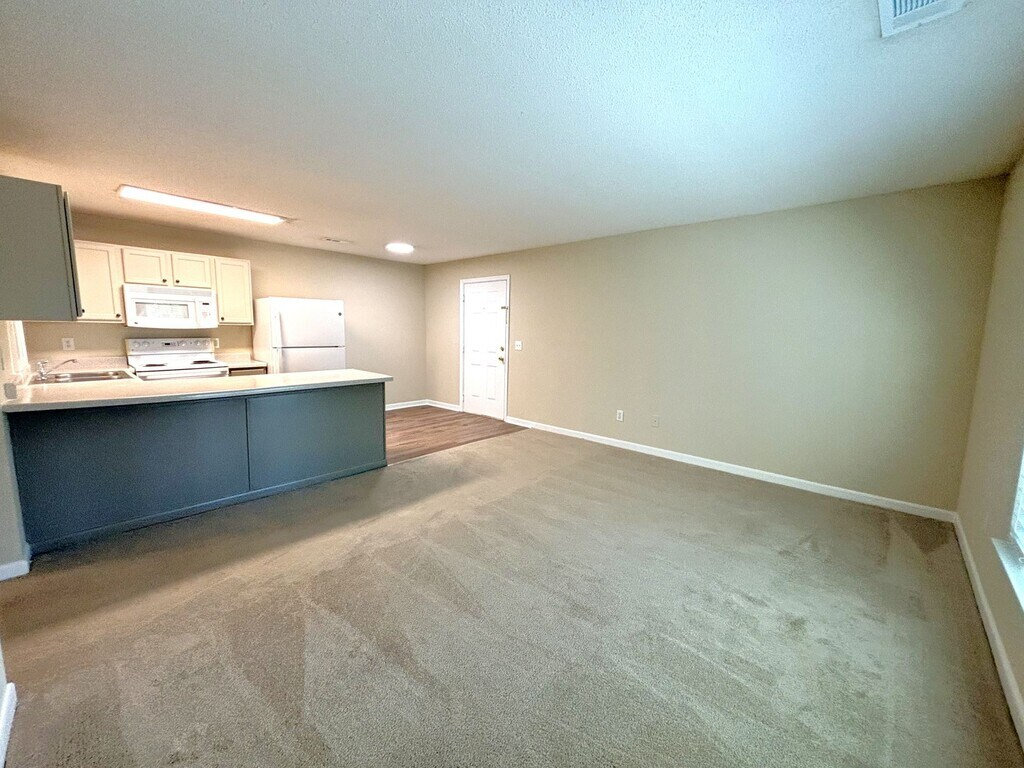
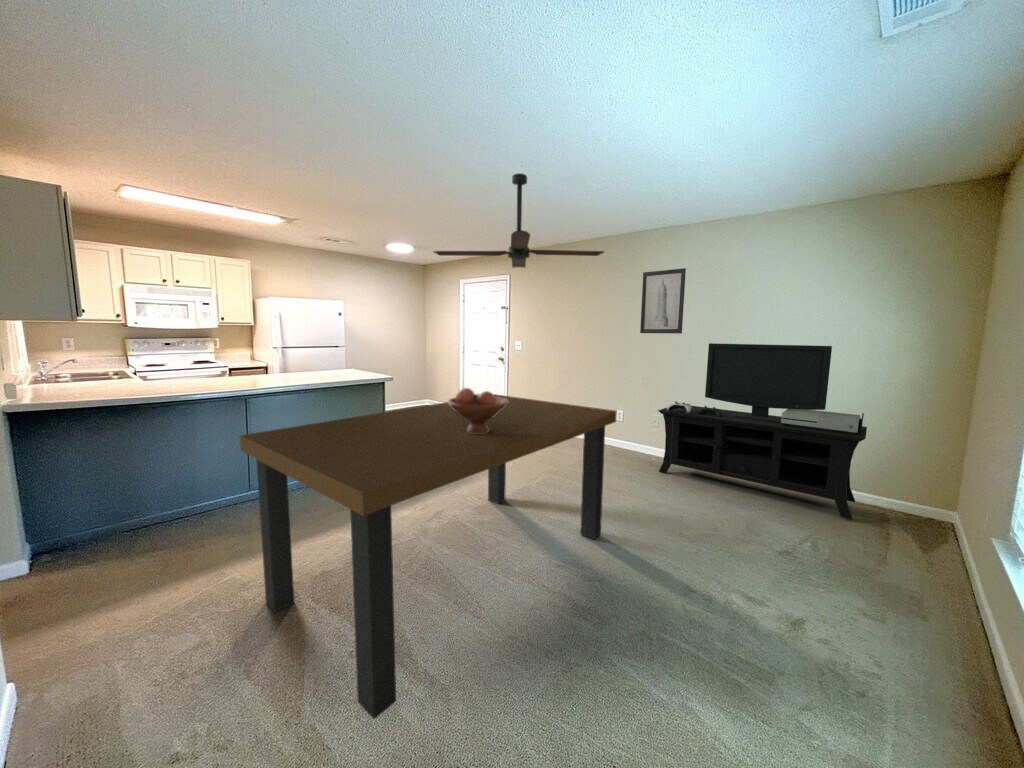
+ ceiling fan [432,172,605,269]
+ fruit bowl [446,387,509,434]
+ wall art [639,267,687,335]
+ dining table [239,393,617,720]
+ media console [657,342,868,521]
